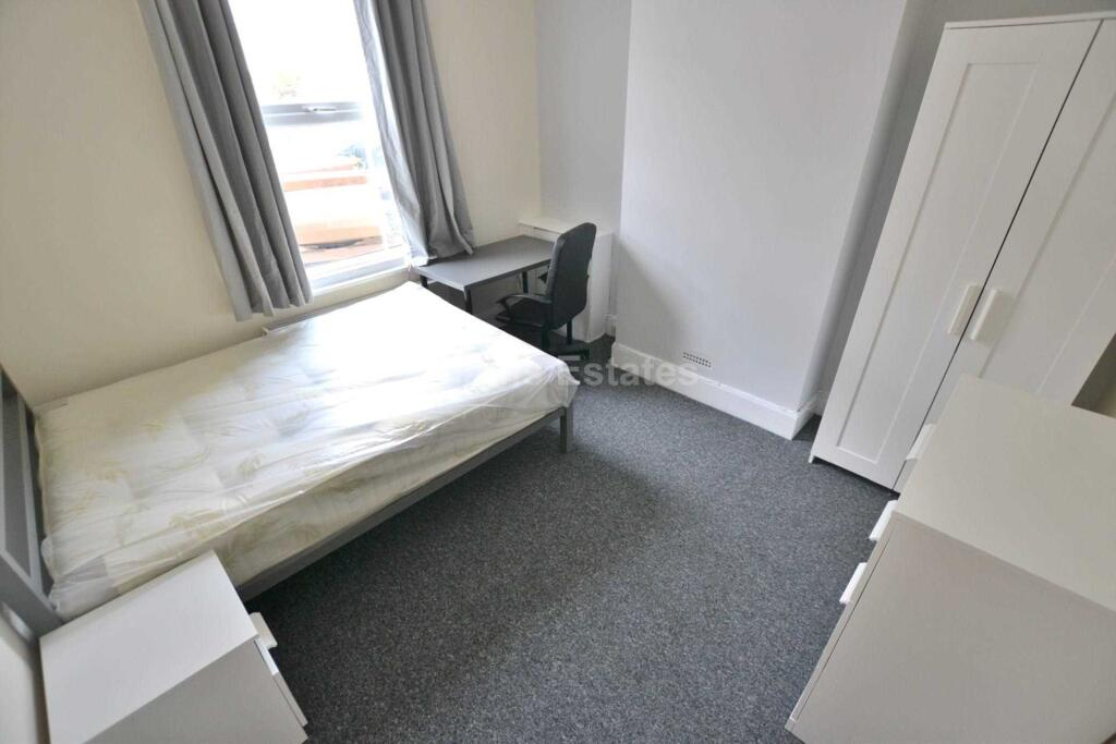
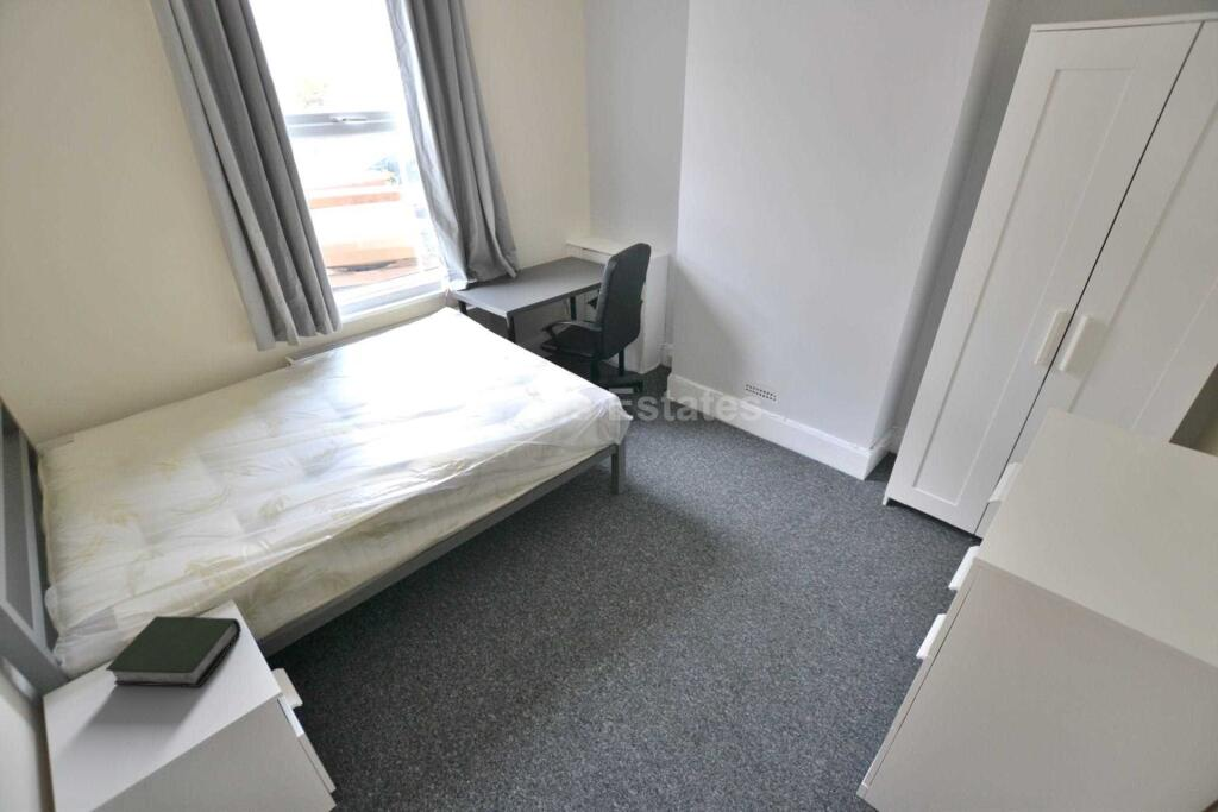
+ book [105,615,243,688]
